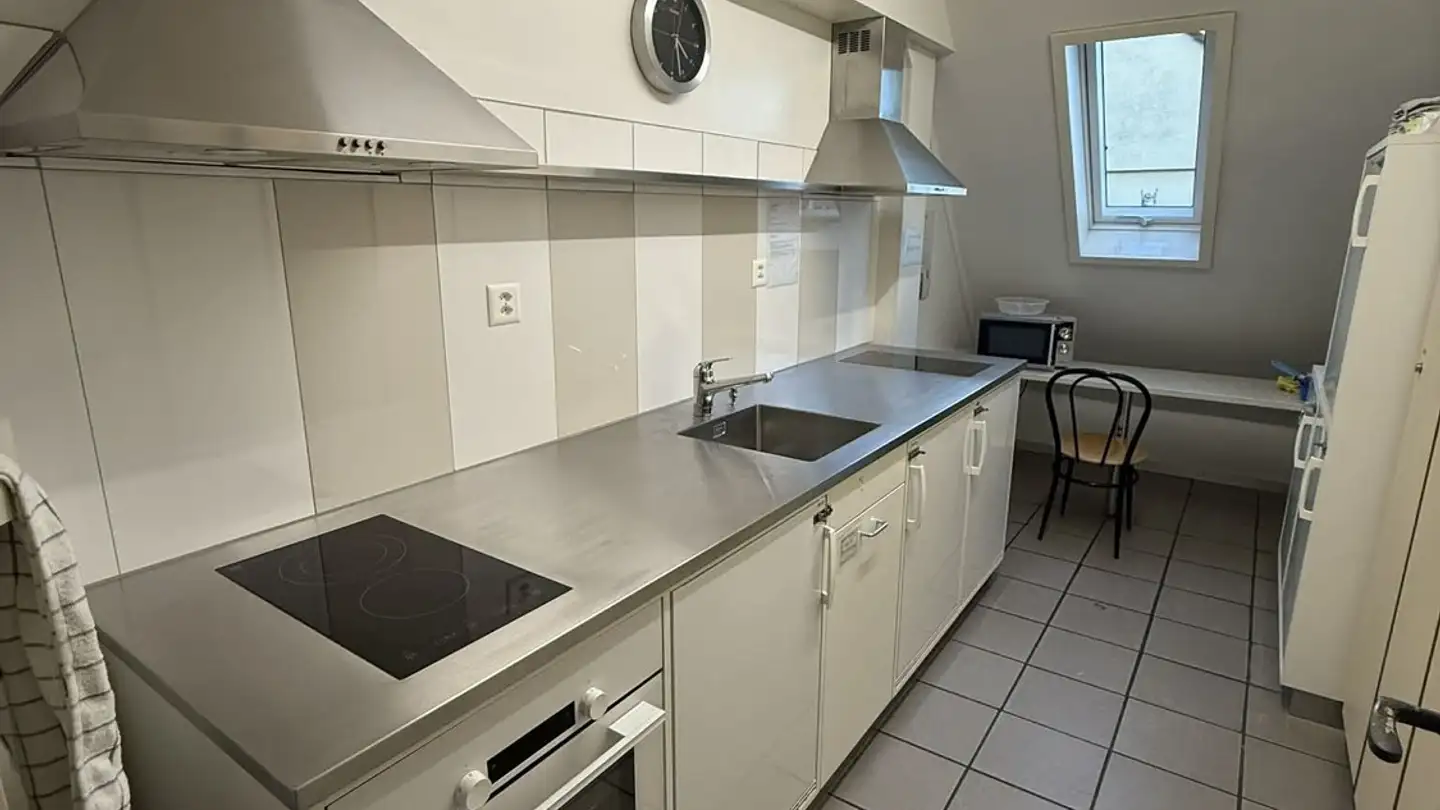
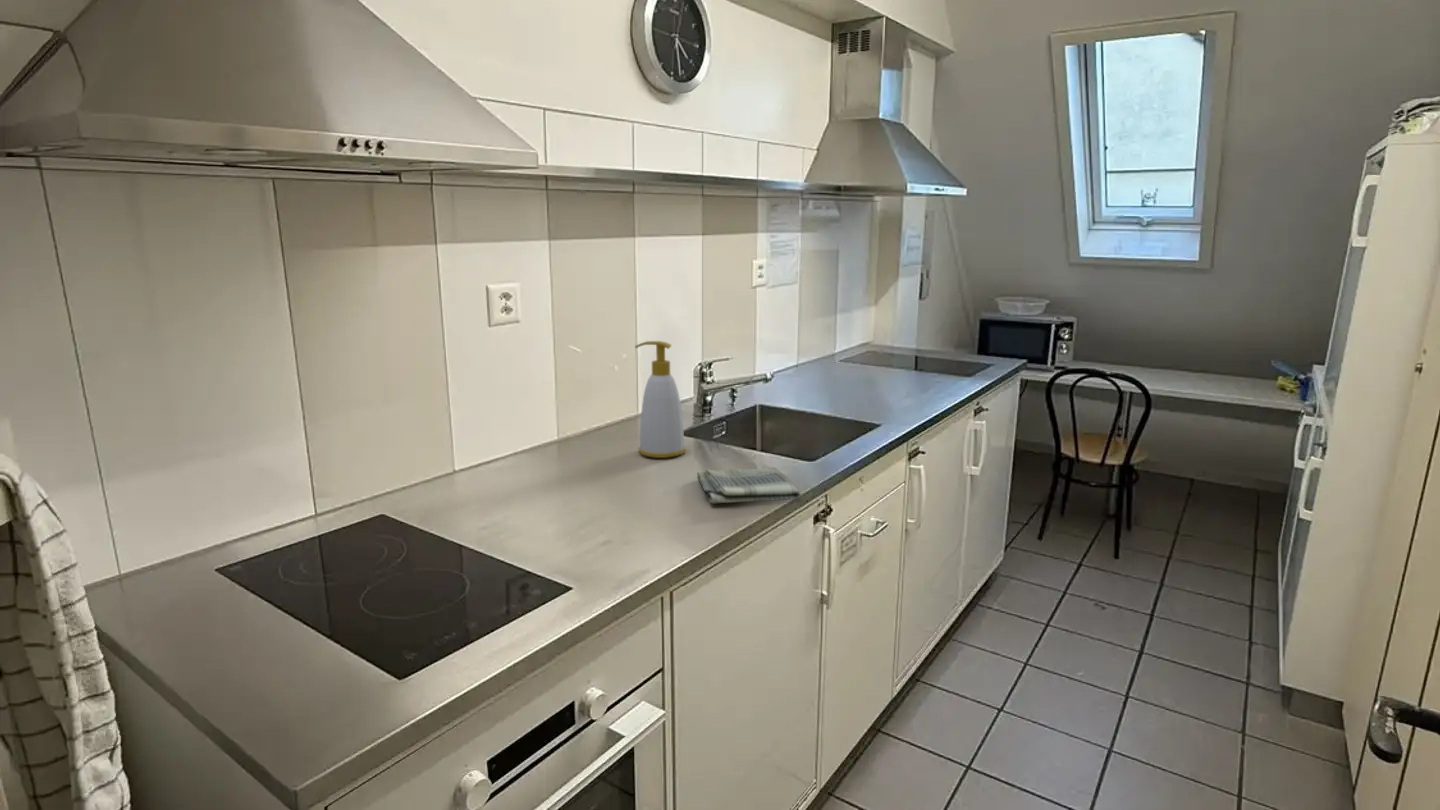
+ dish towel [696,466,802,504]
+ soap bottle [634,340,687,459]
